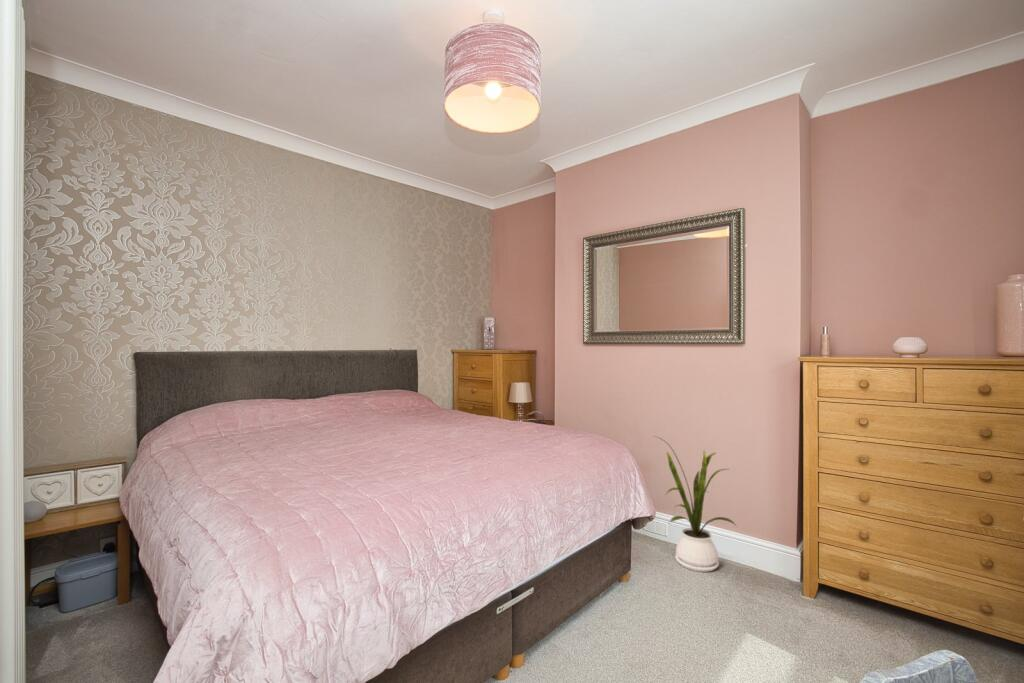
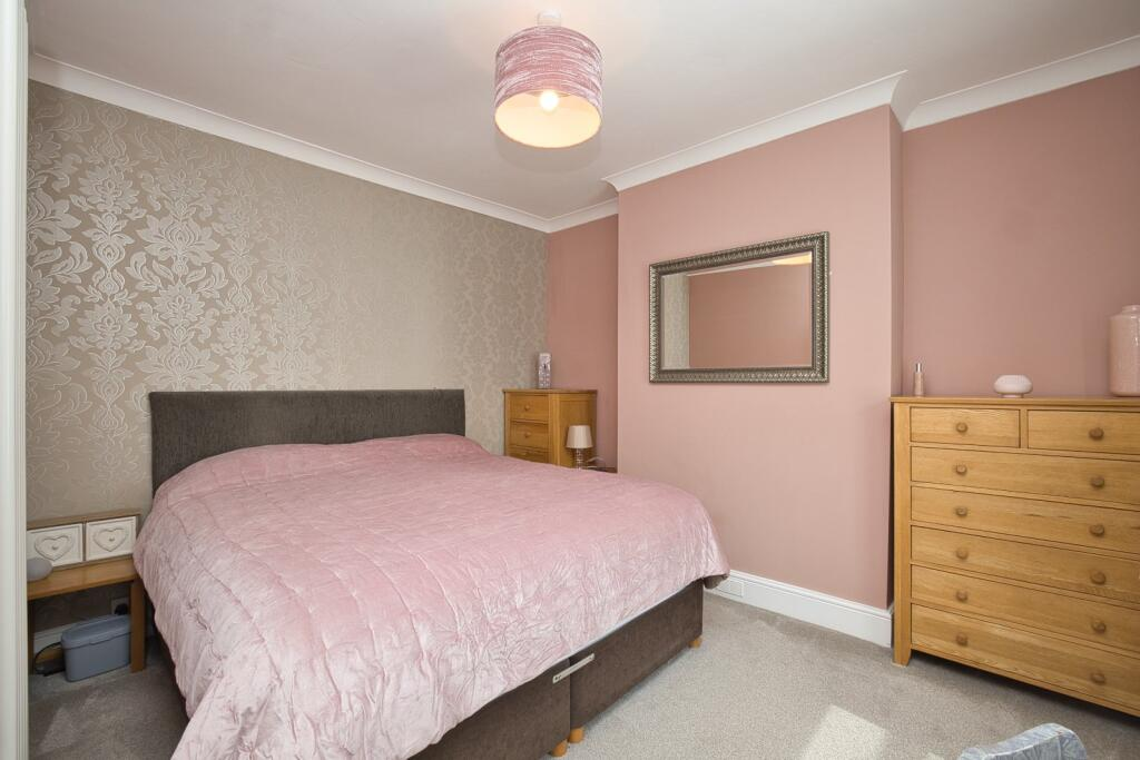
- house plant [653,435,737,573]
